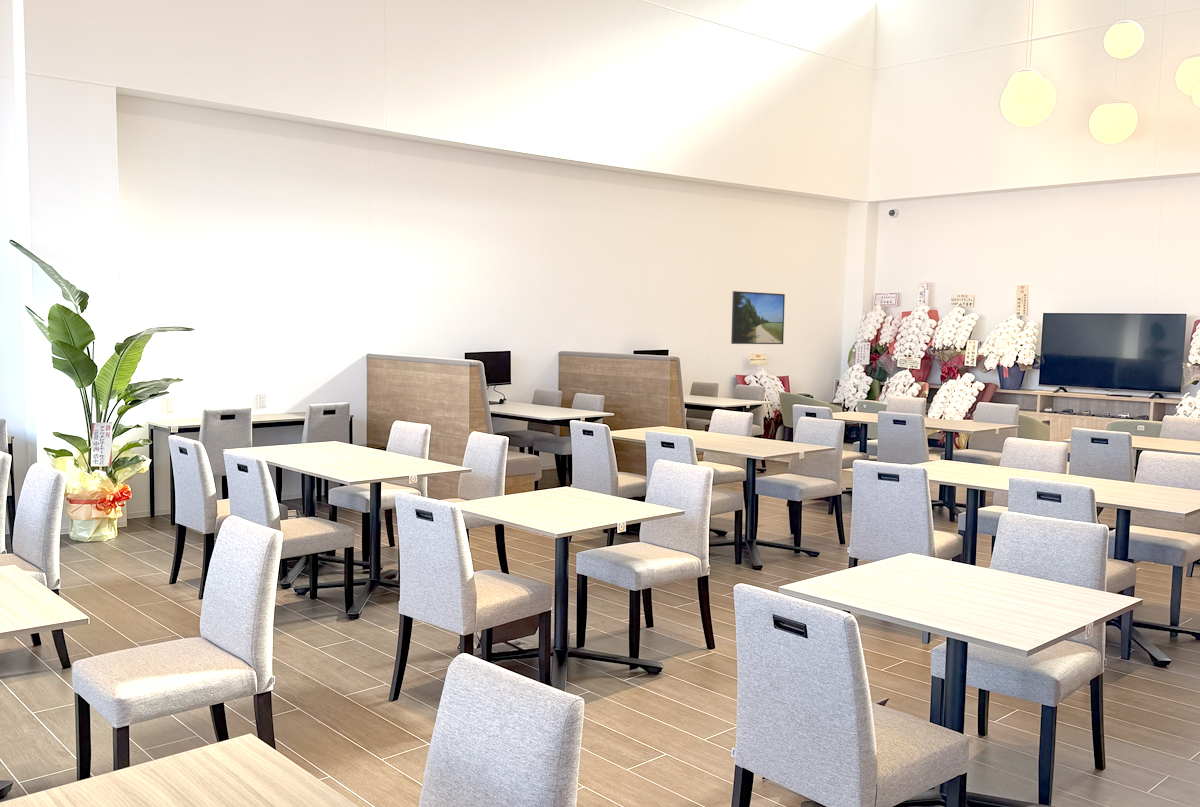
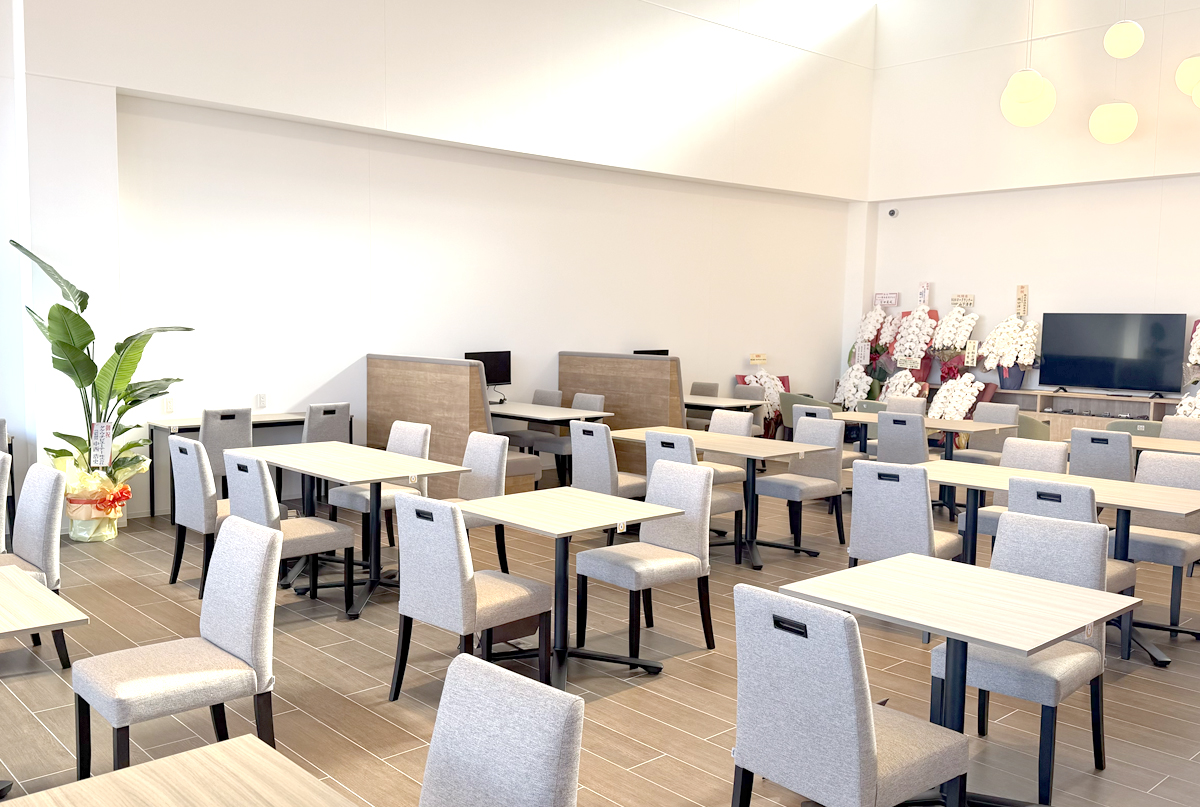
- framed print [730,290,786,345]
